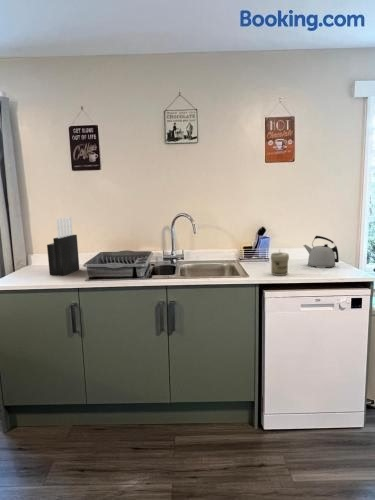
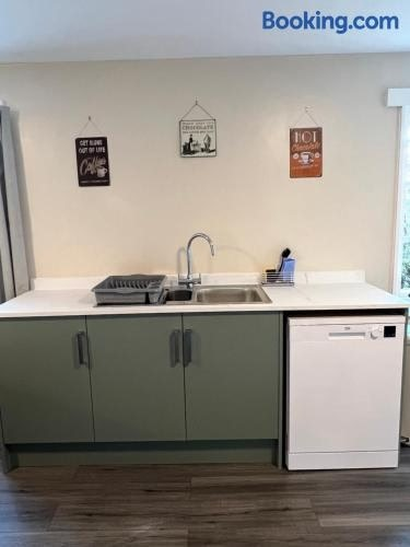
- jar [270,252,290,277]
- kettle [302,235,340,269]
- knife block [46,216,80,277]
